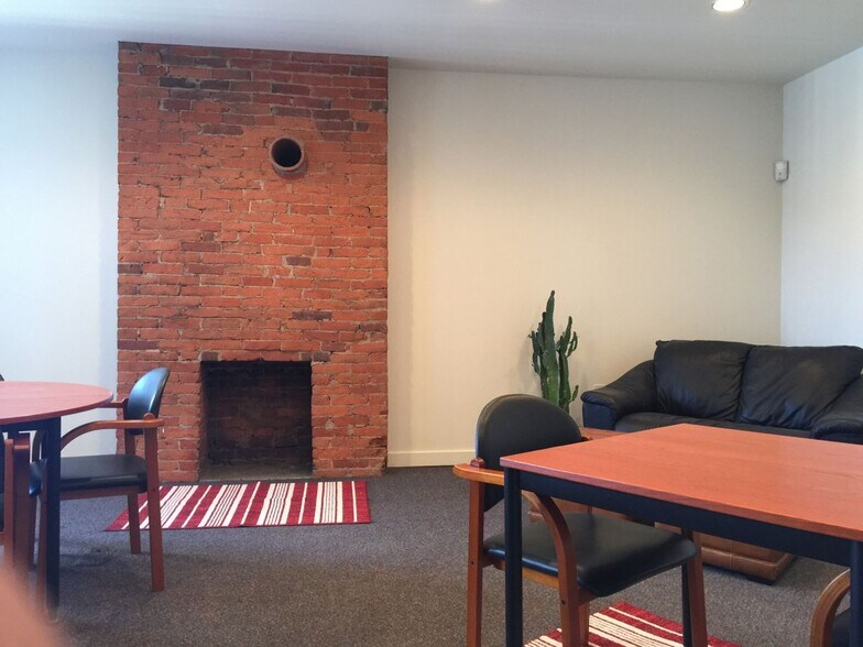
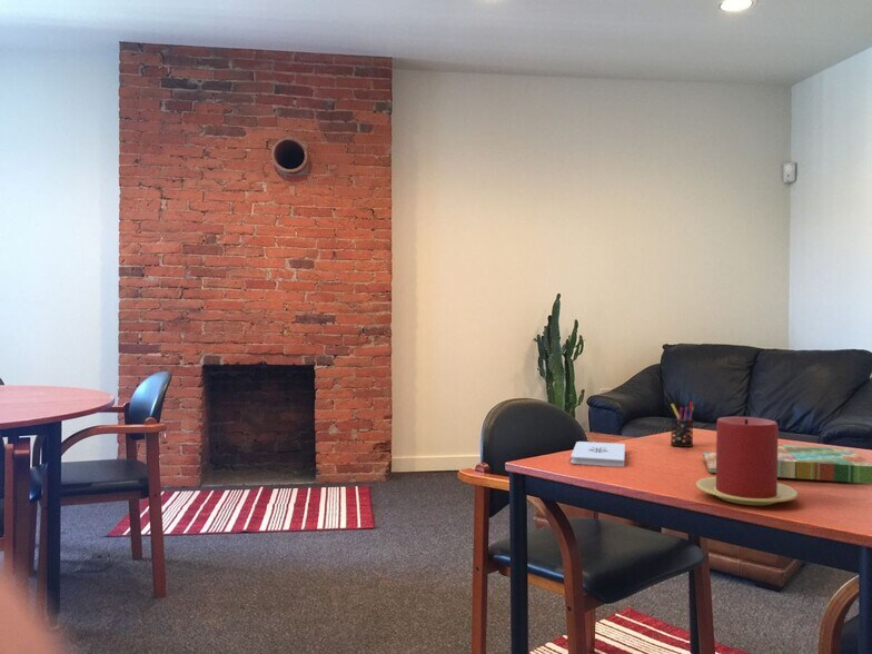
+ candle [695,416,800,506]
+ notepad [569,440,626,468]
+ board game [702,444,872,485]
+ pen holder [670,400,695,448]
